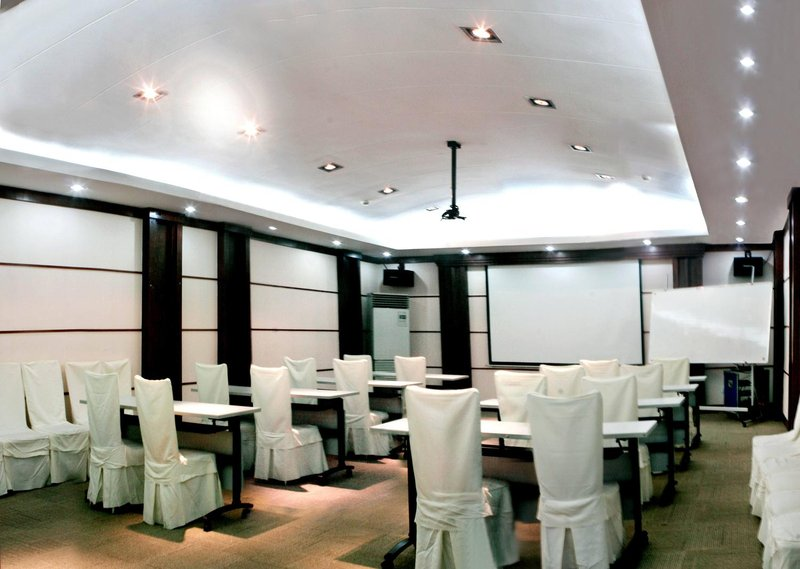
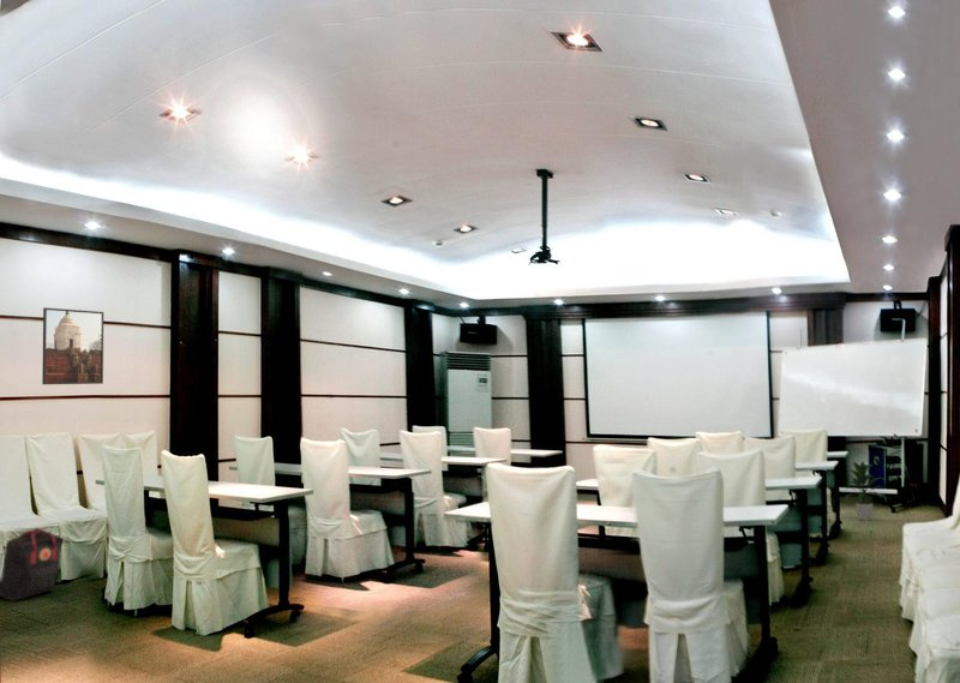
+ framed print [41,306,104,385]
+ indoor plant [840,460,888,522]
+ backpack [0,527,65,603]
